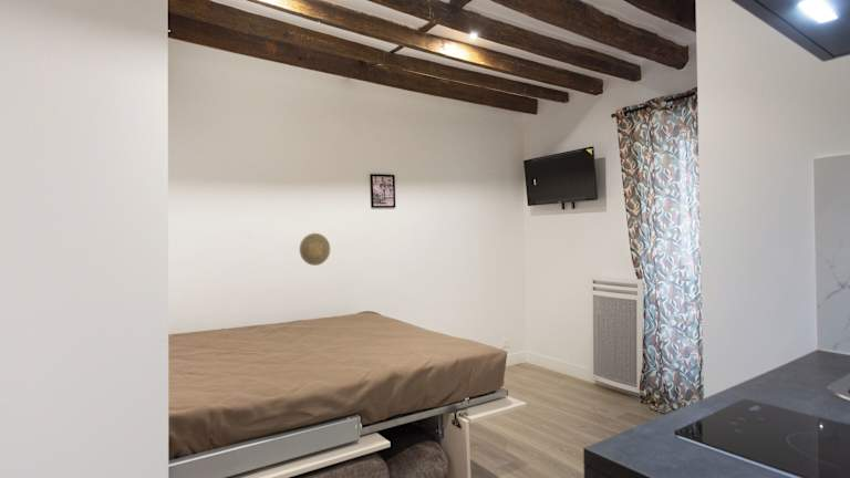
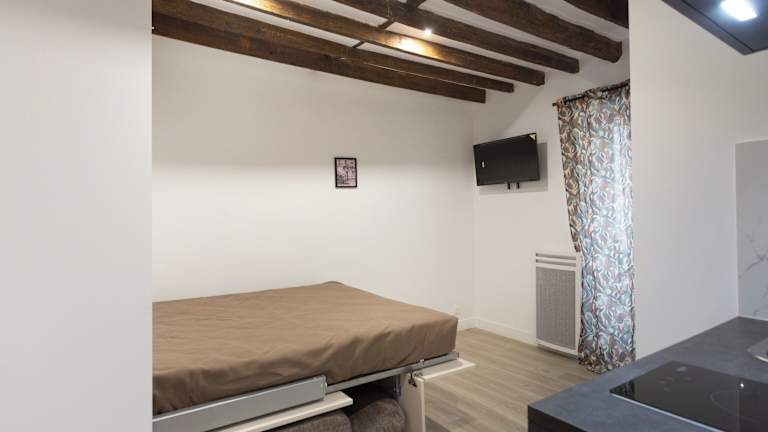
- decorative plate [299,232,331,267]
